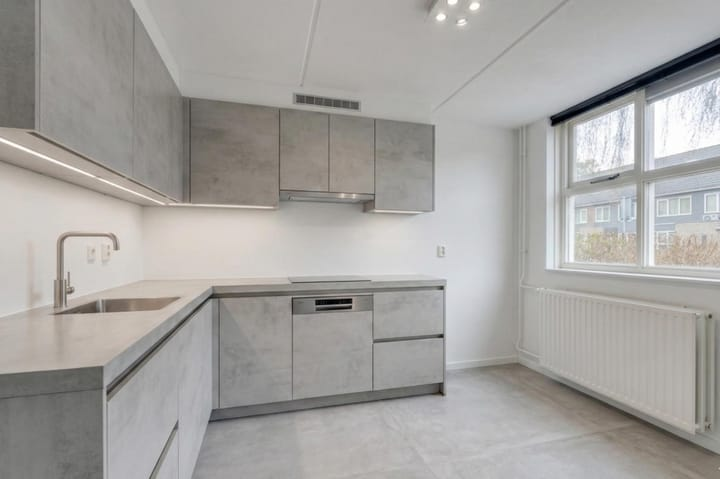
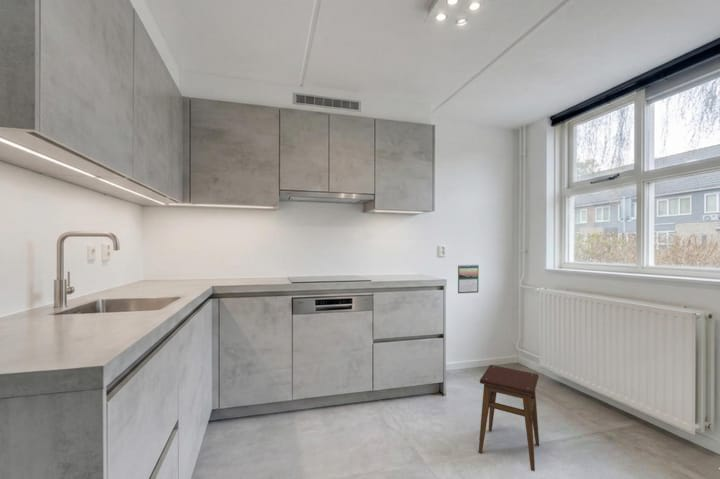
+ calendar [457,263,480,294]
+ stool [478,364,540,472]
